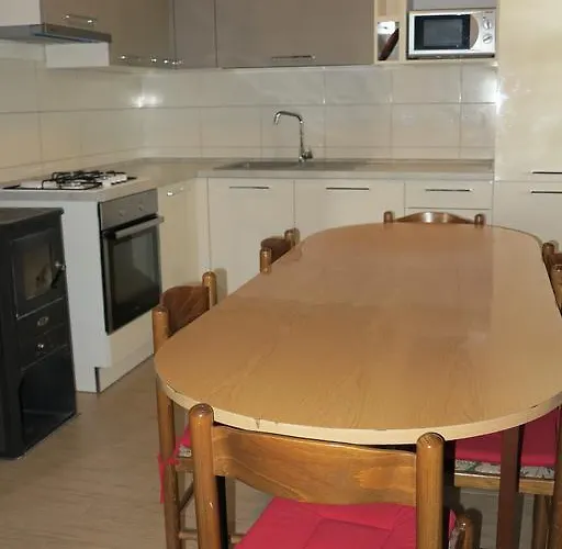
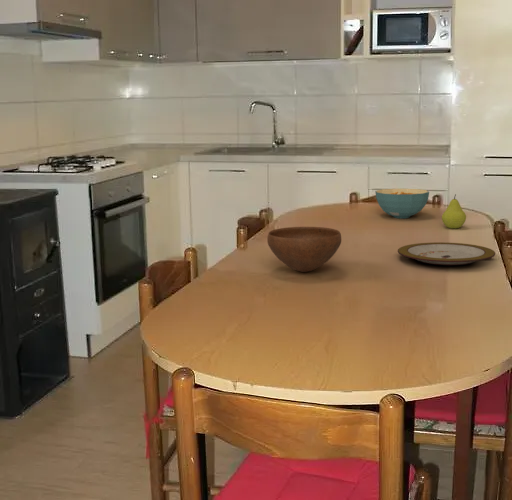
+ bowl [266,226,342,273]
+ fruit [441,193,467,230]
+ plate [397,241,496,266]
+ cereal bowl [374,188,430,219]
